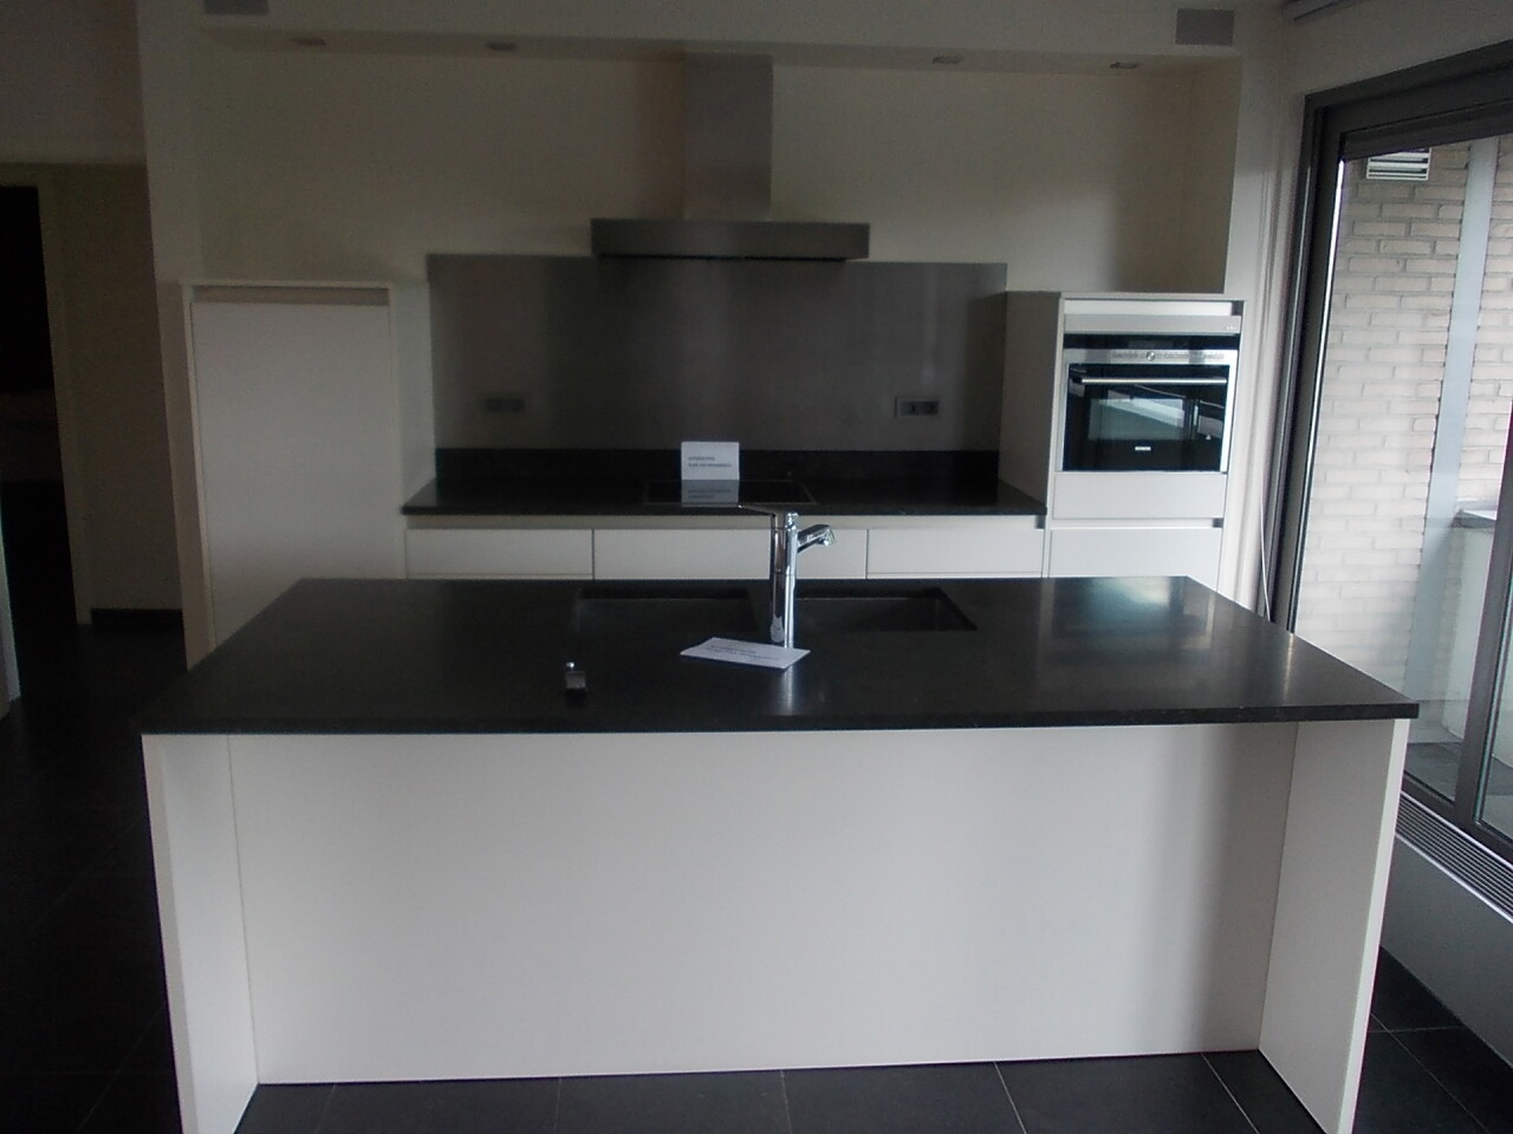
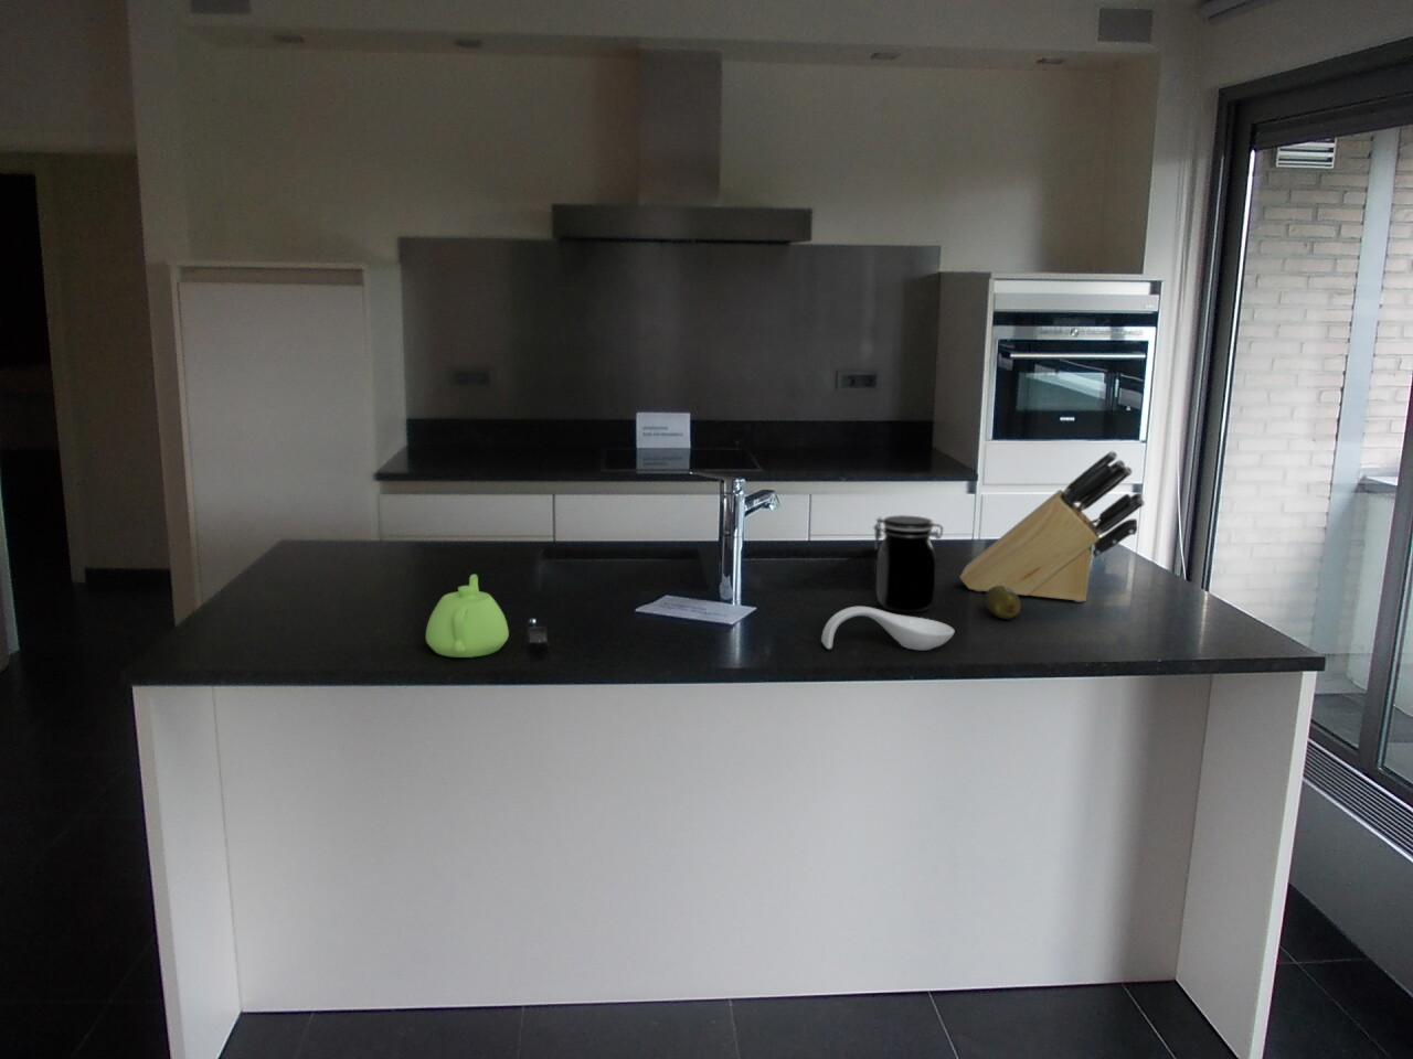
+ jar [872,514,943,613]
+ knife block [959,451,1146,603]
+ teapot [425,574,510,659]
+ spoon rest [820,605,955,651]
+ fruit [984,586,1022,620]
